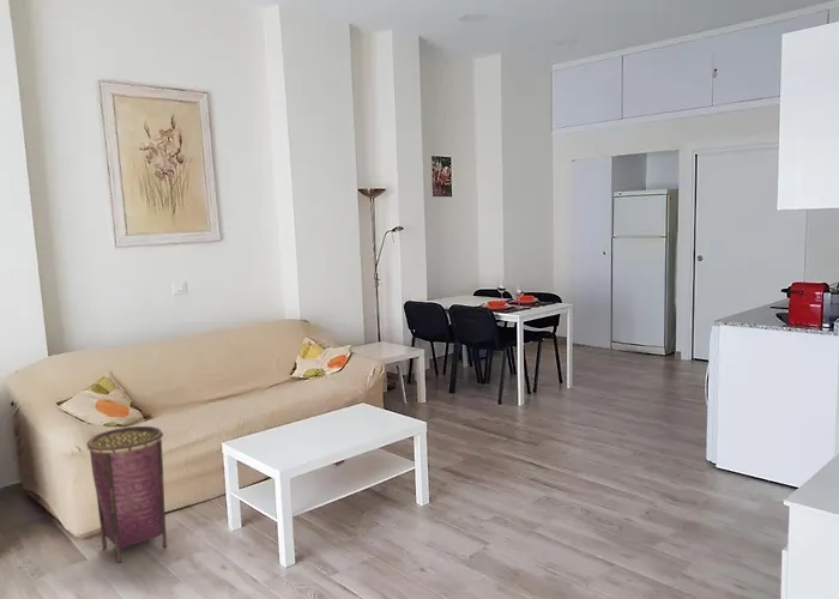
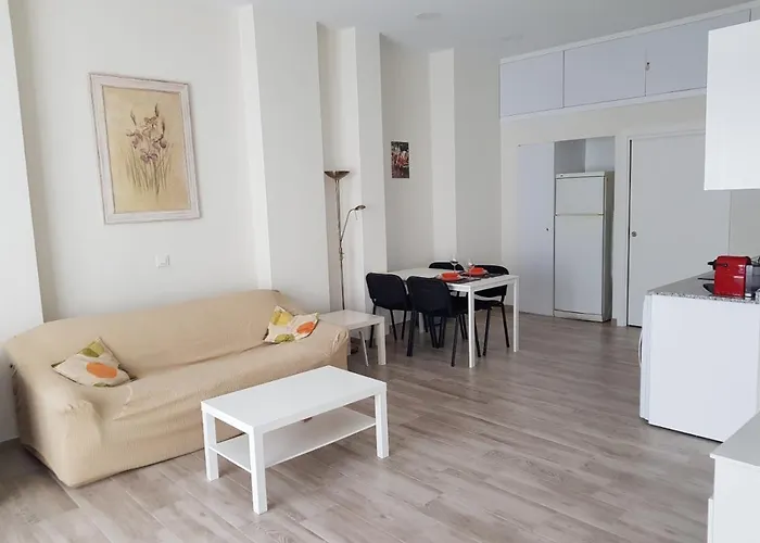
- woven basket [85,425,168,564]
